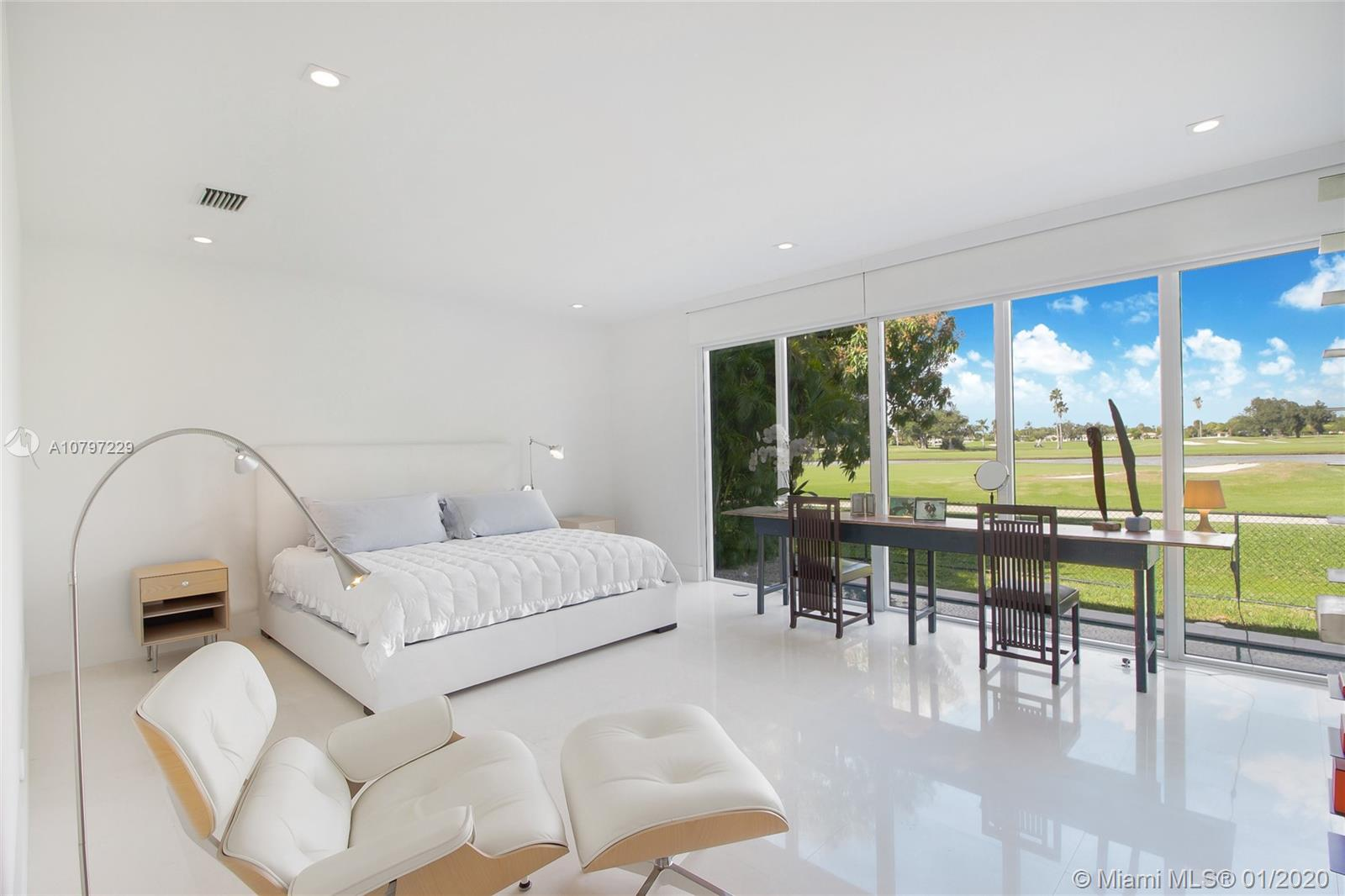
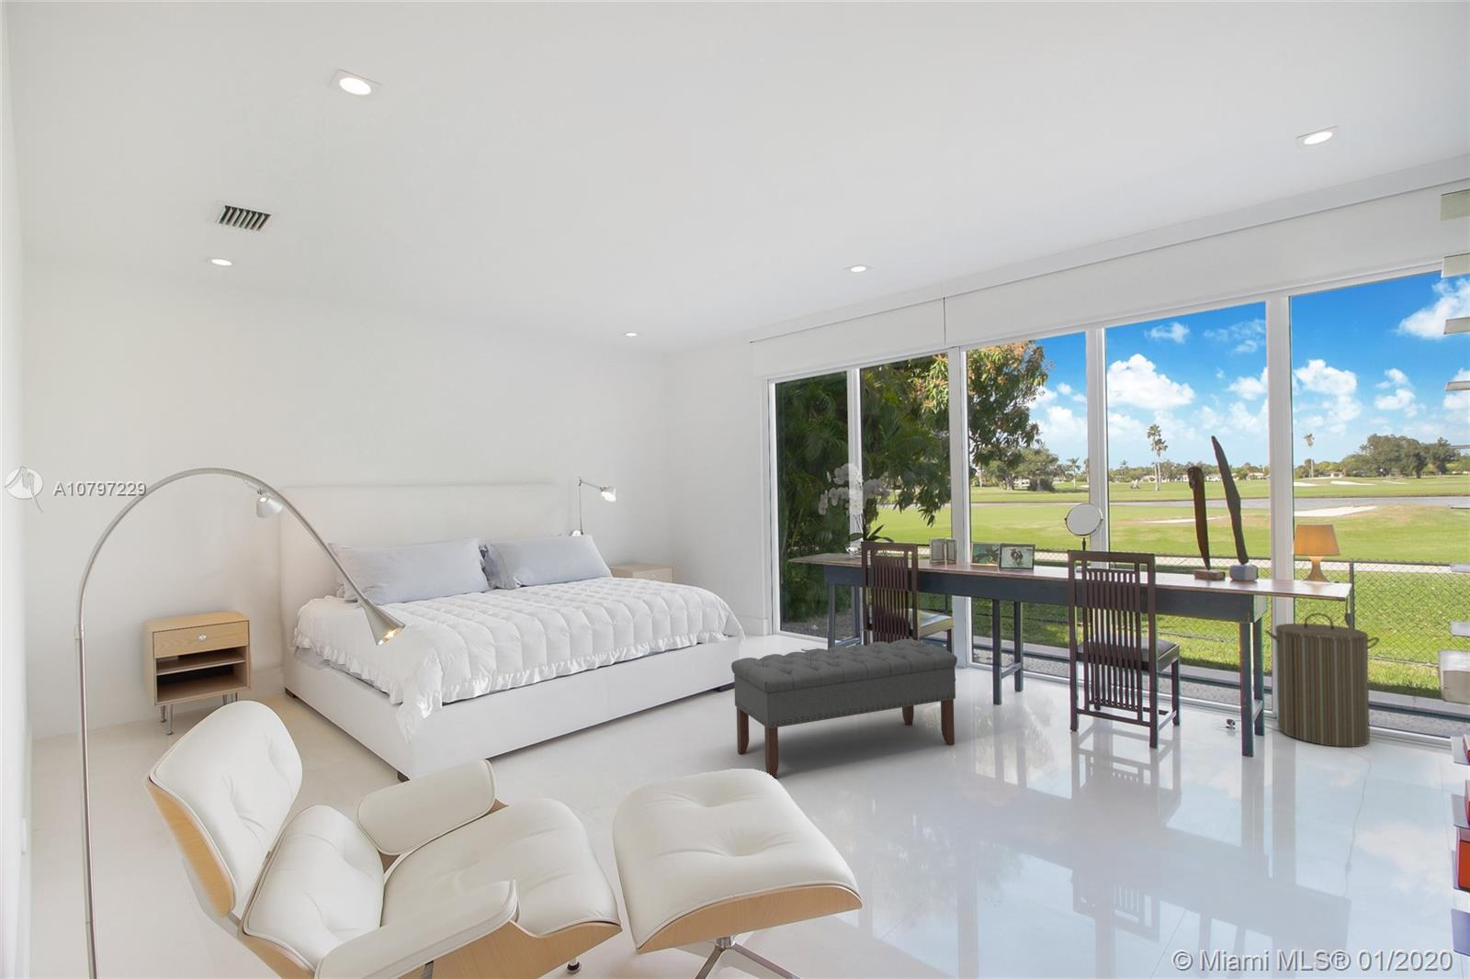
+ bench [730,638,959,780]
+ laundry hamper [1265,612,1380,747]
